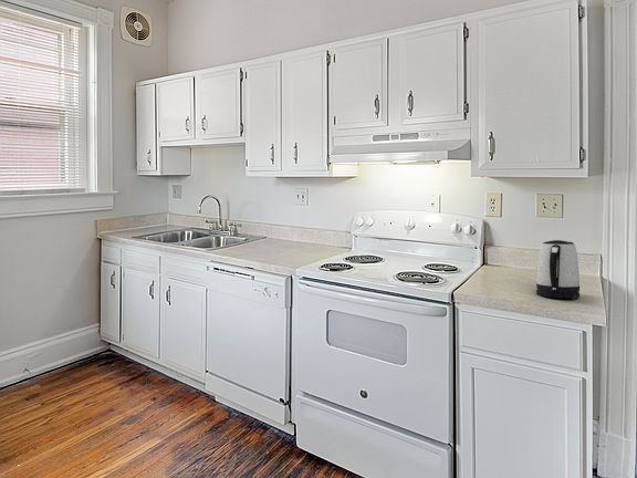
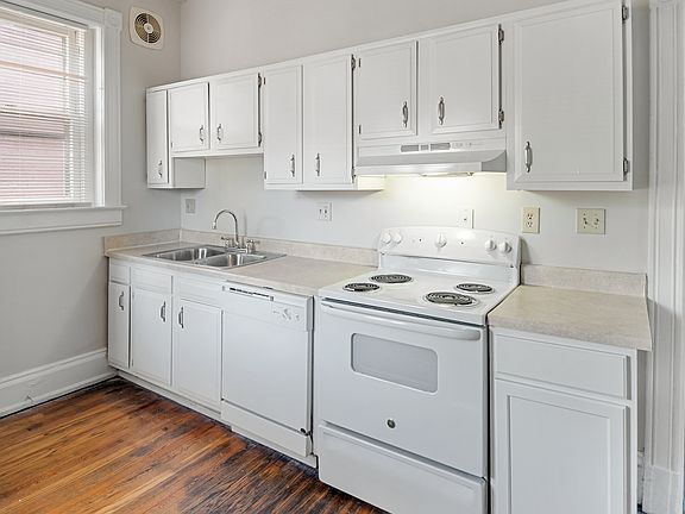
- kettle [535,239,581,300]
